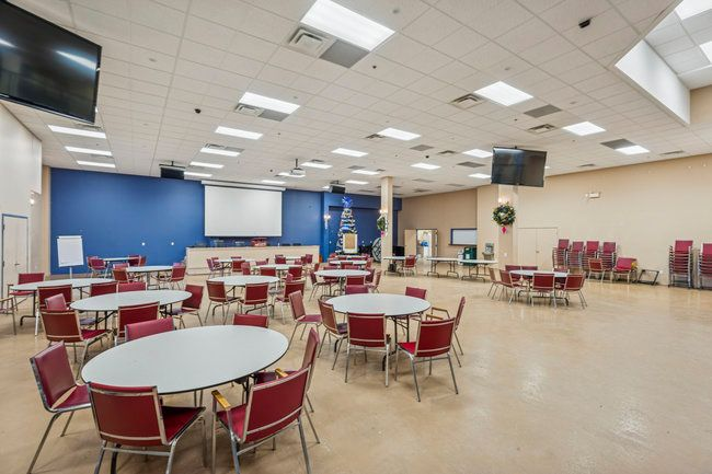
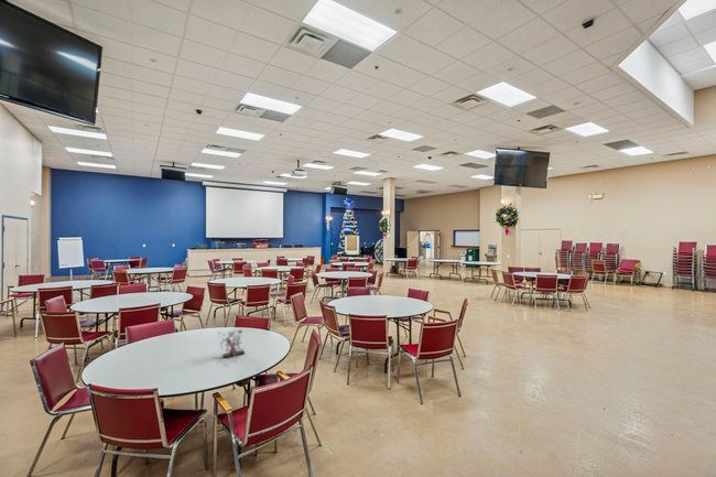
+ flower arrangement [217,329,246,359]
